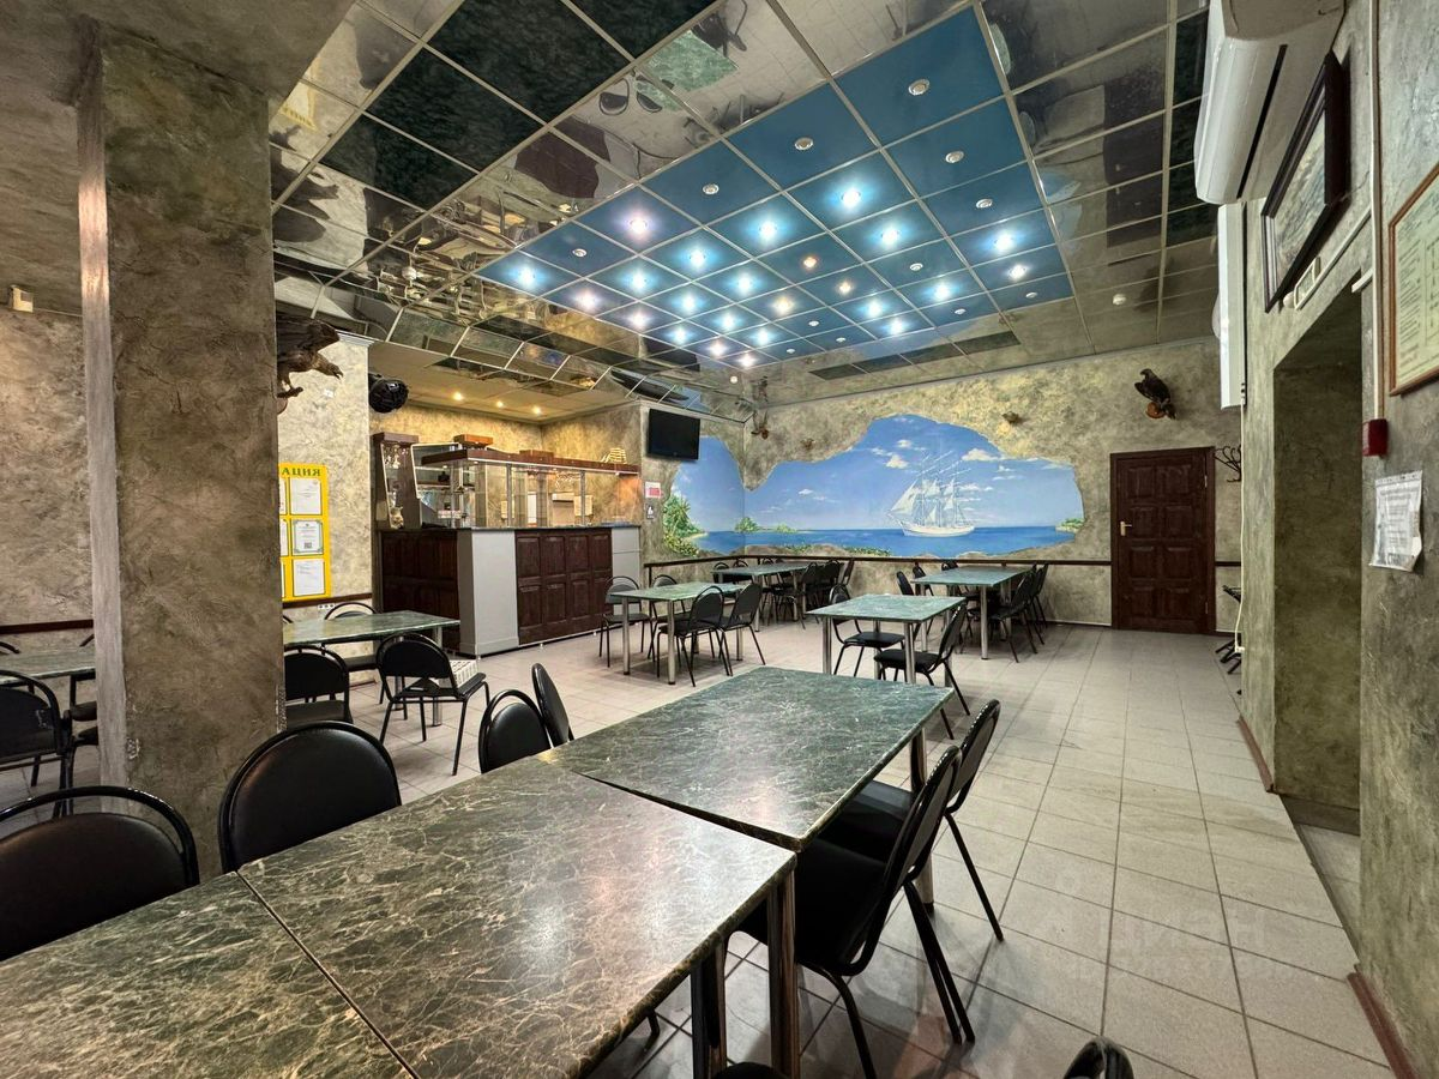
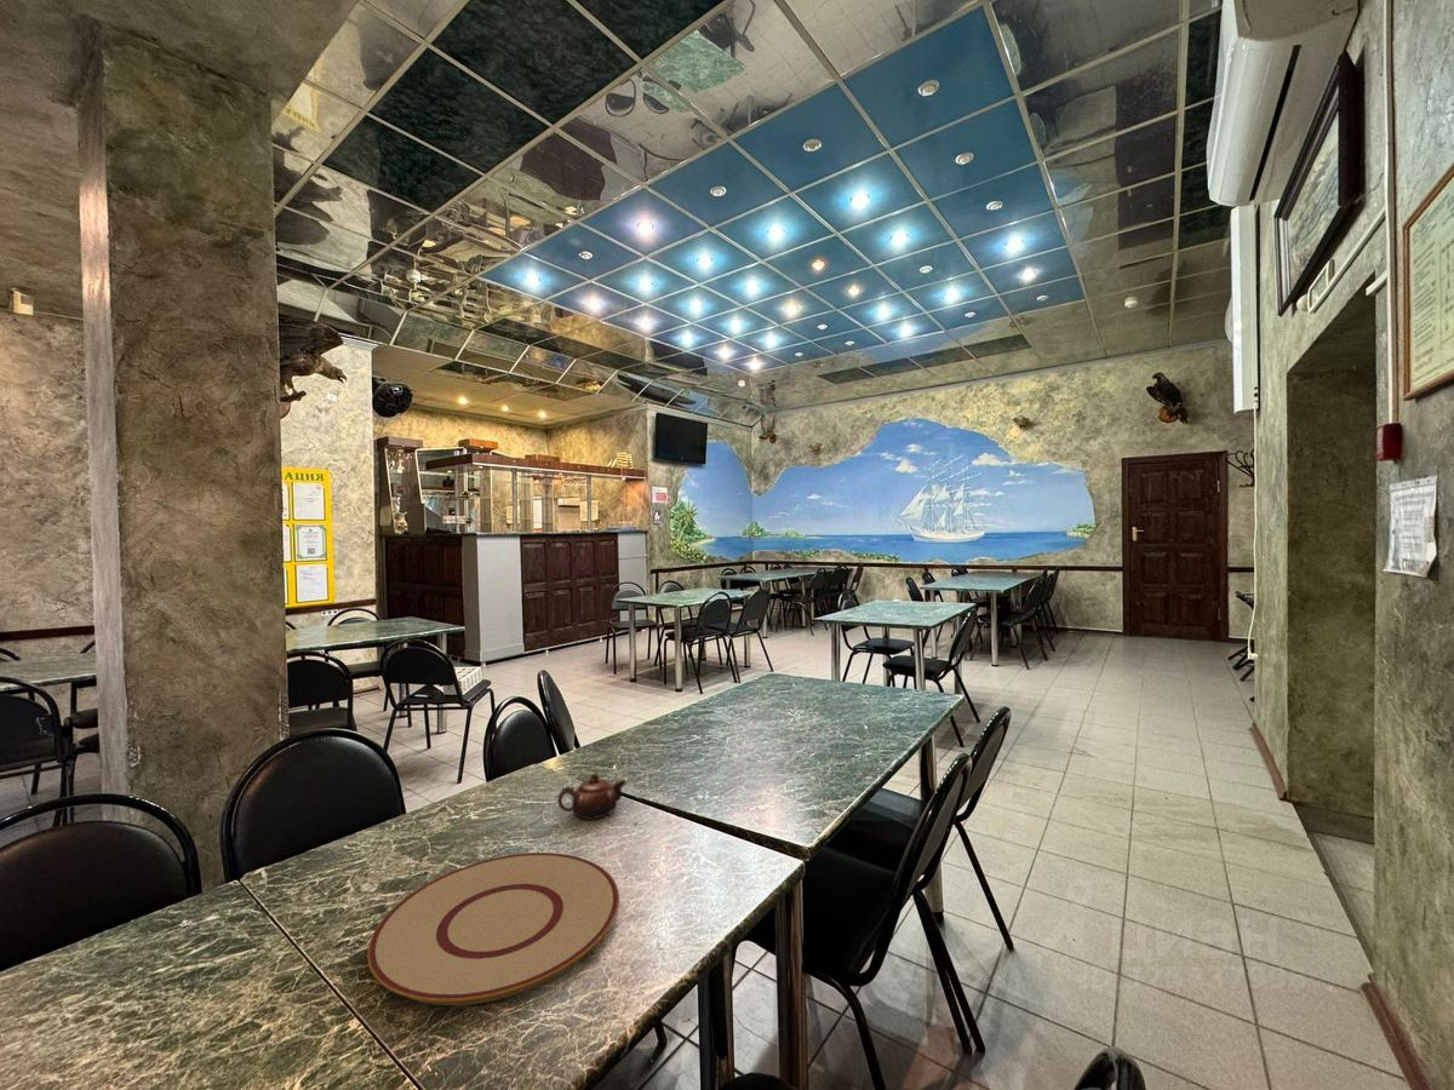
+ teapot [556,771,628,821]
+ plate [366,851,620,1006]
